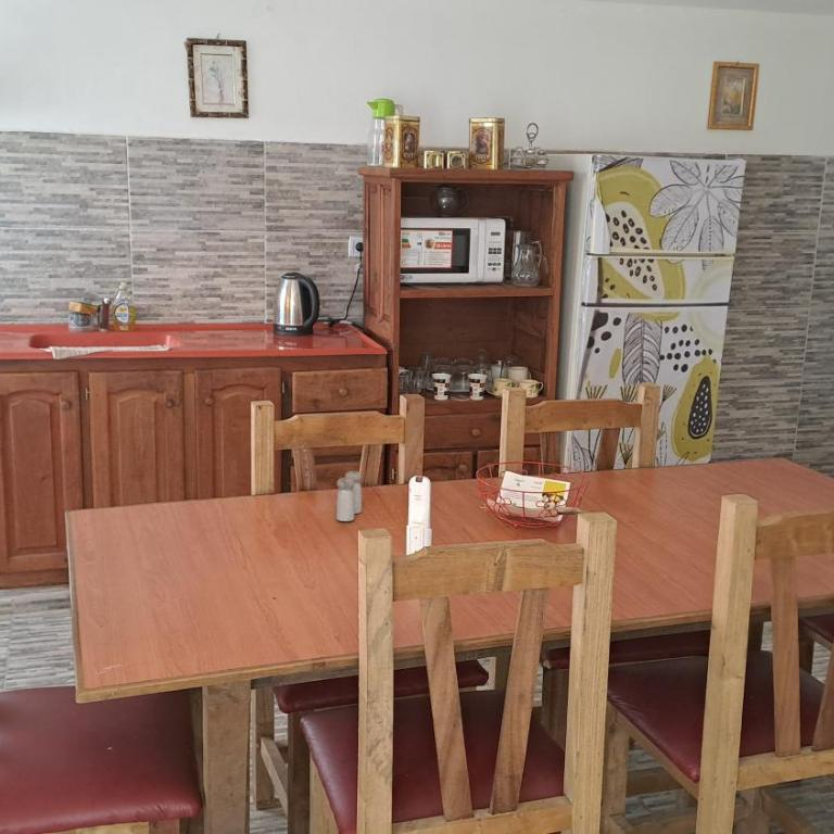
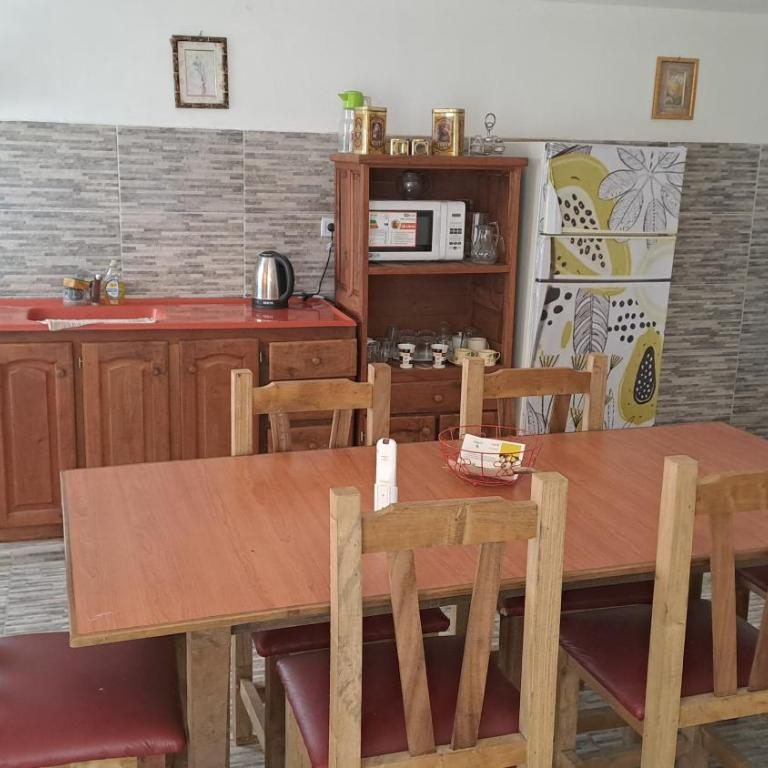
- salt and pepper shaker [336,470,363,522]
